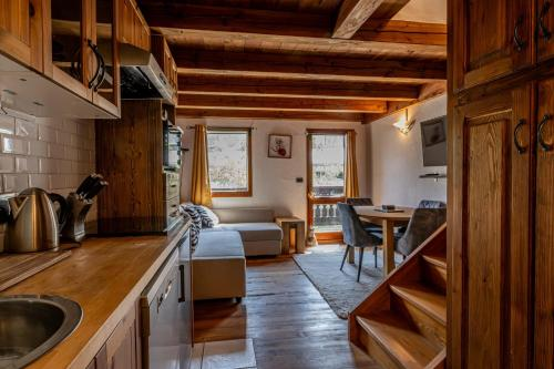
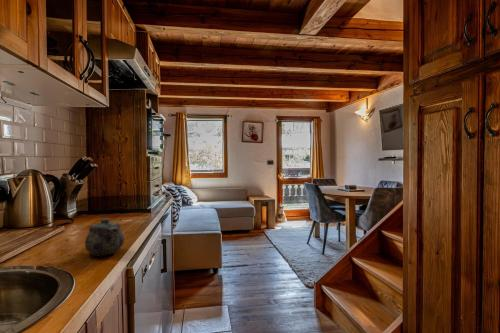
+ chinaware [84,217,125,258]
